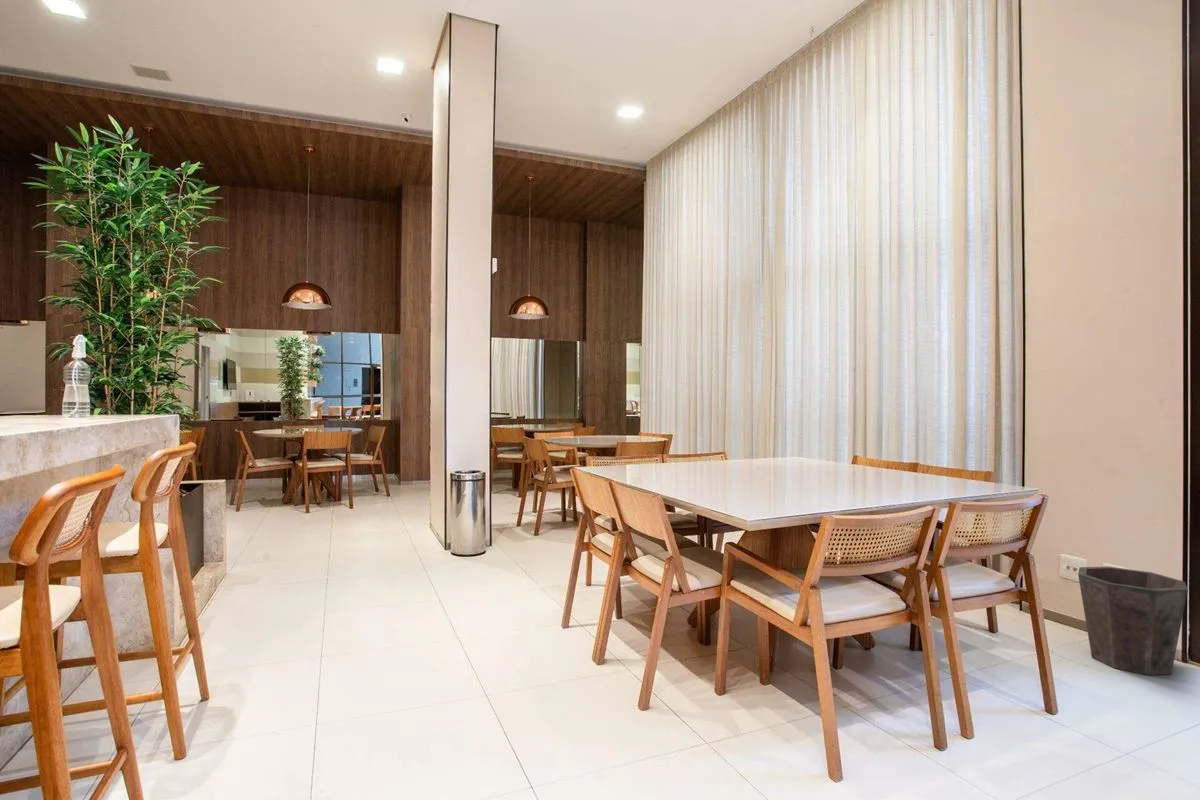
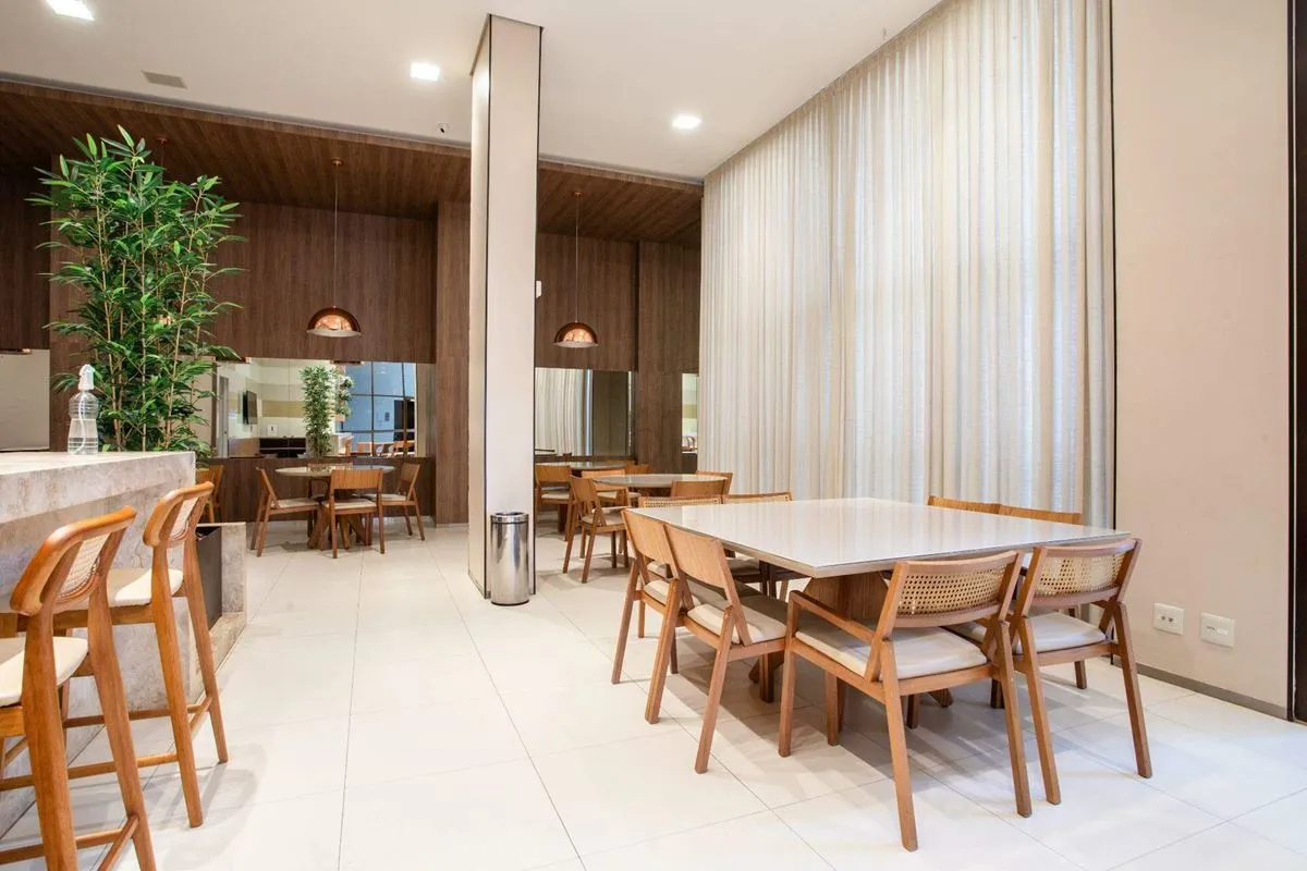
- waste bin [1077,566,1189,676]
